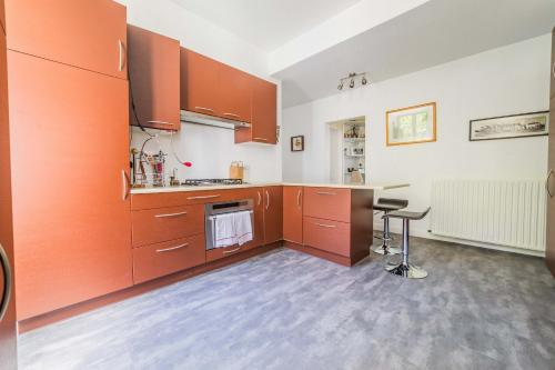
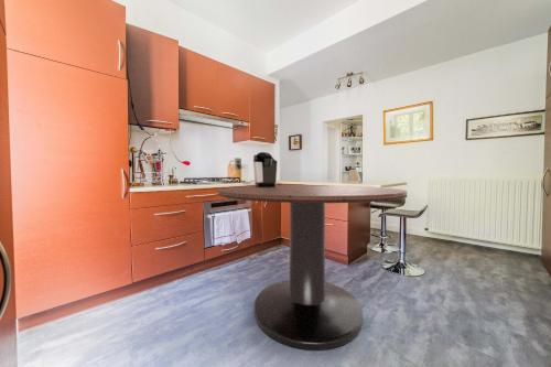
+ dining table [217,184,408,352]
+ coffee maker [234,151,278,187]
